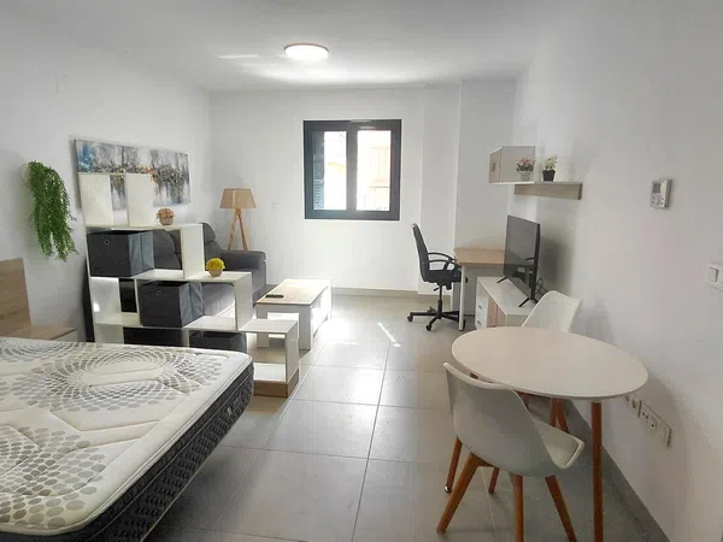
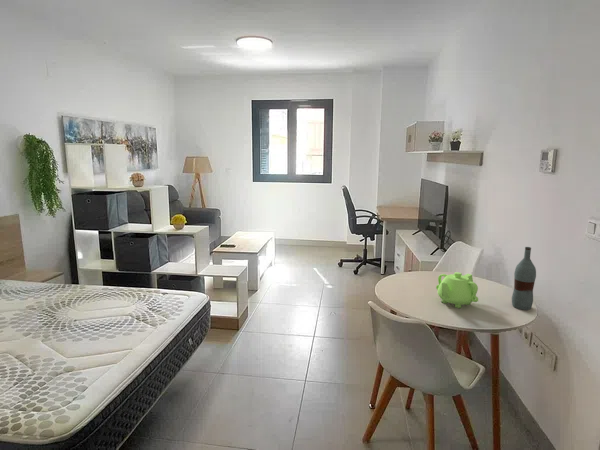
+ teapot [435,271,479,309]
+ bottle [511,246,537,311]
